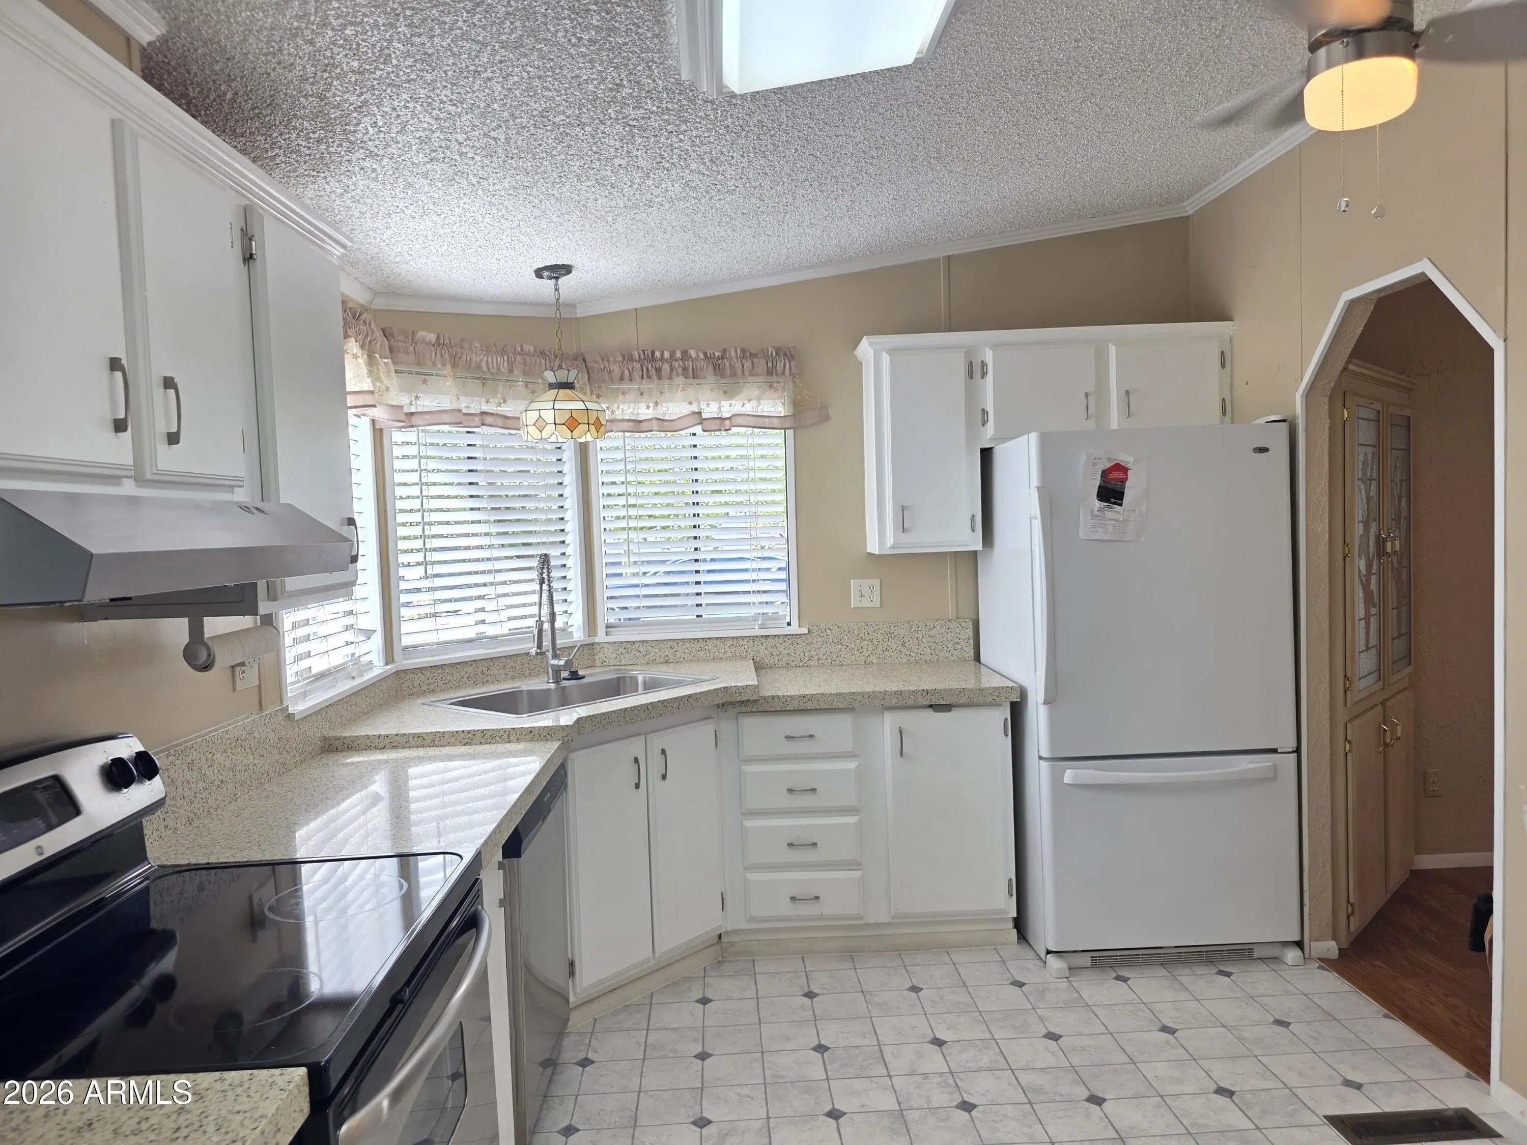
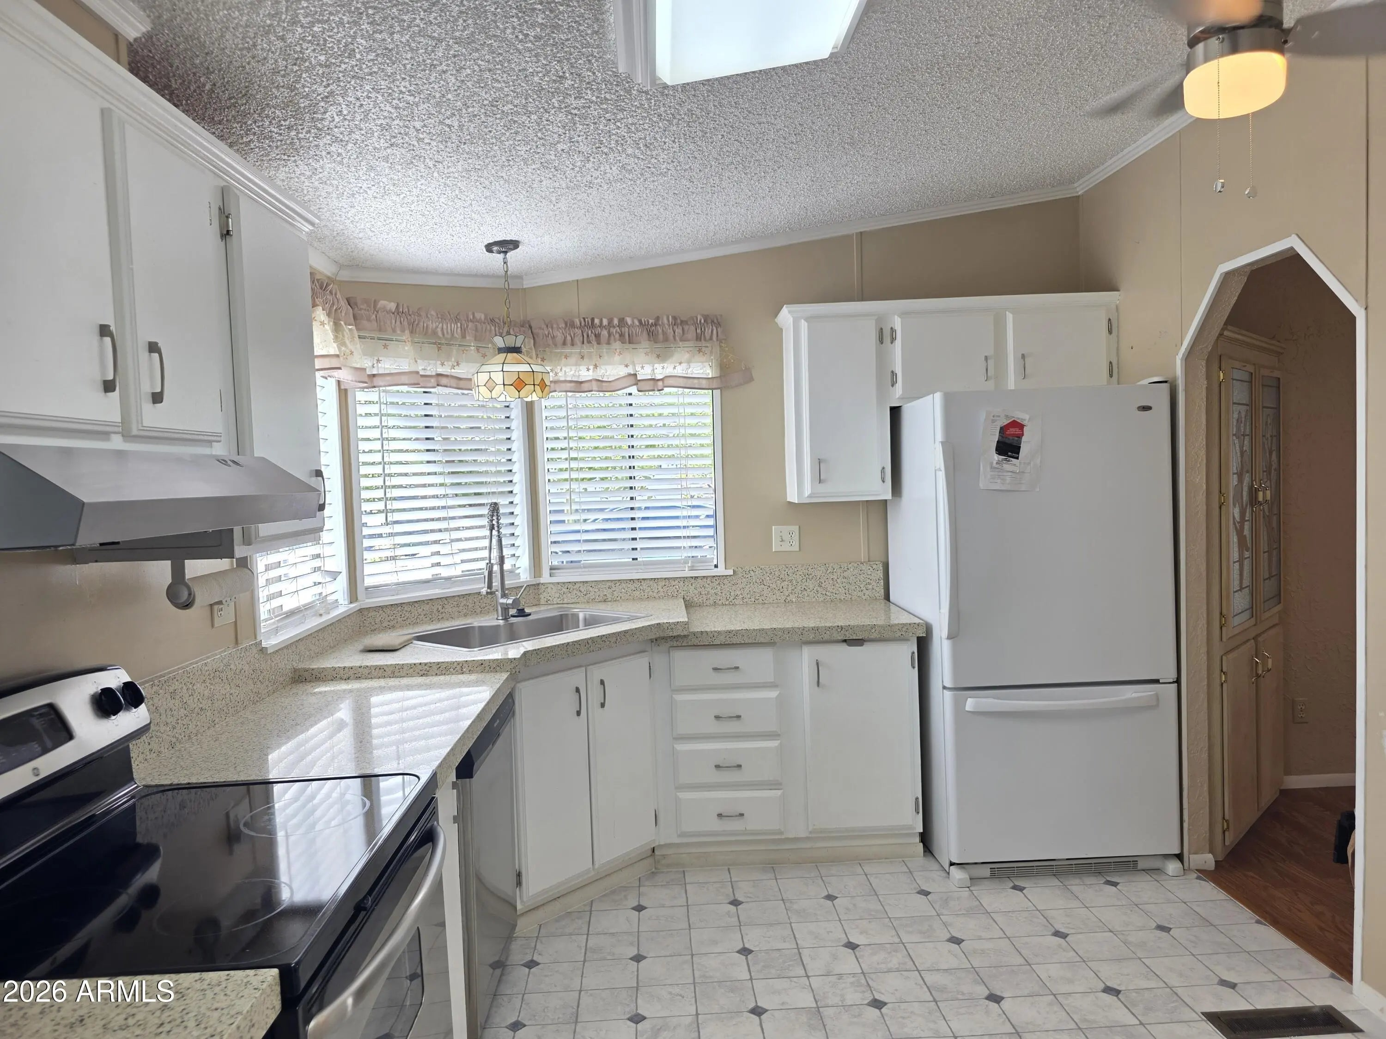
+ washcloth [362,634,415,650]
